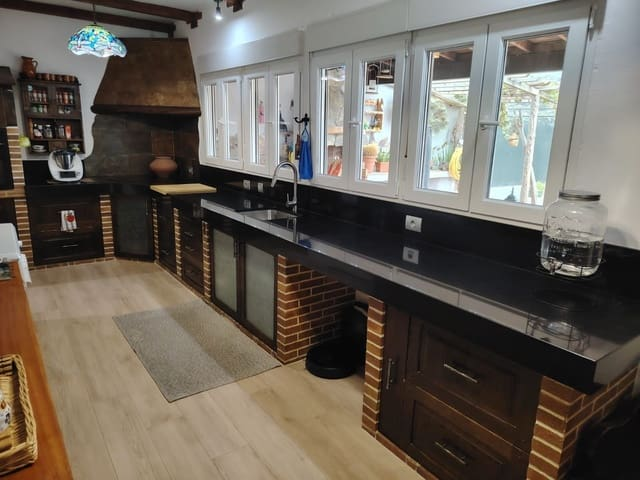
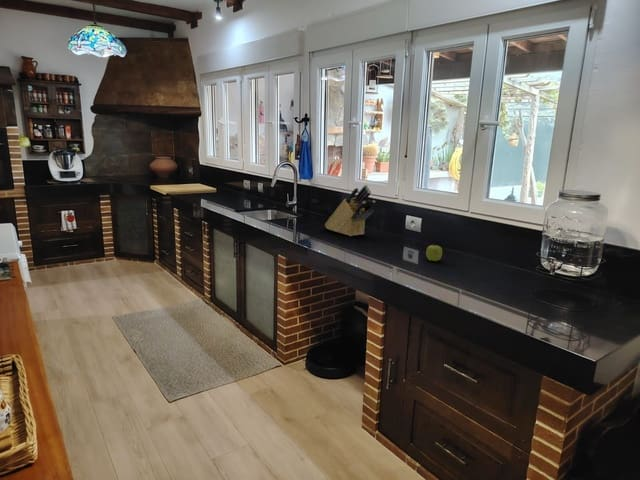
+ fruit [425,243,443,262]
+ knife block [324,184,376,237]
